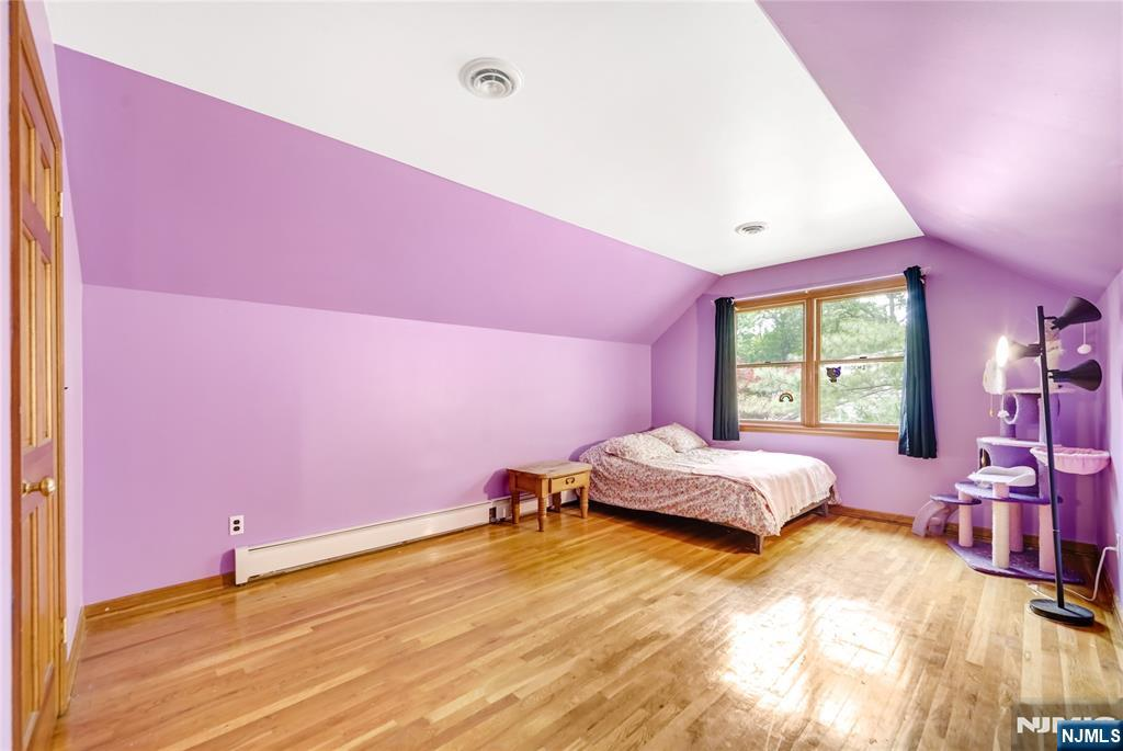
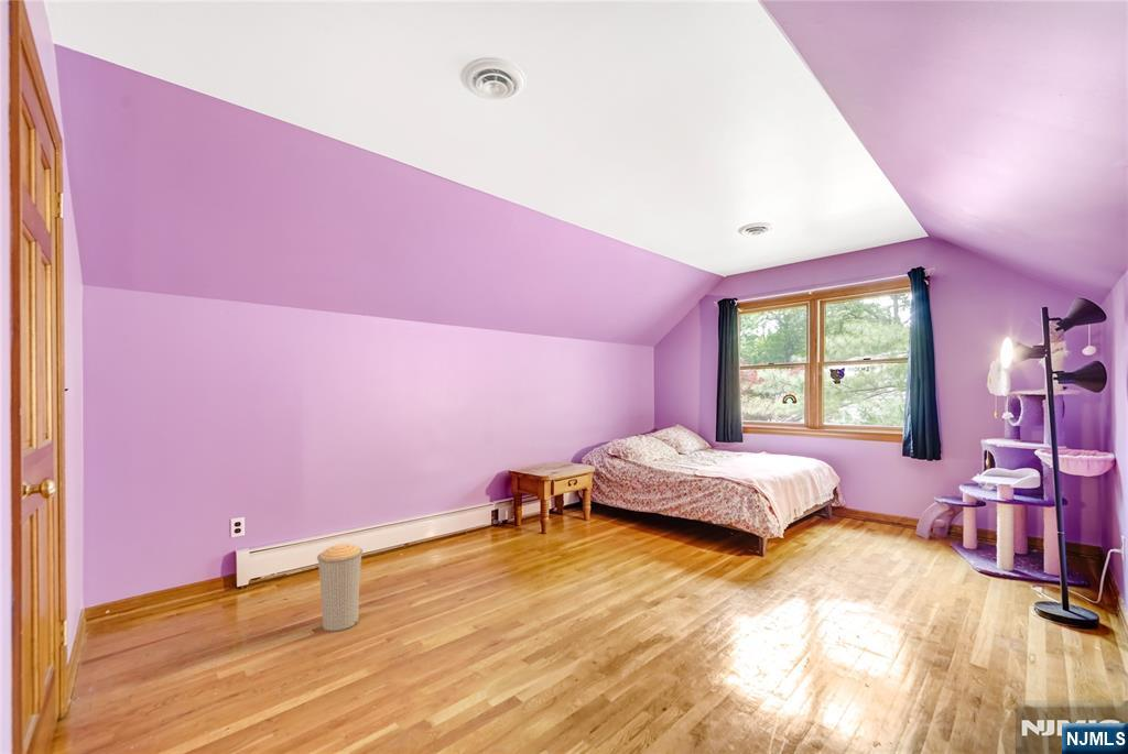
+ trash can [316,543,364,633]
